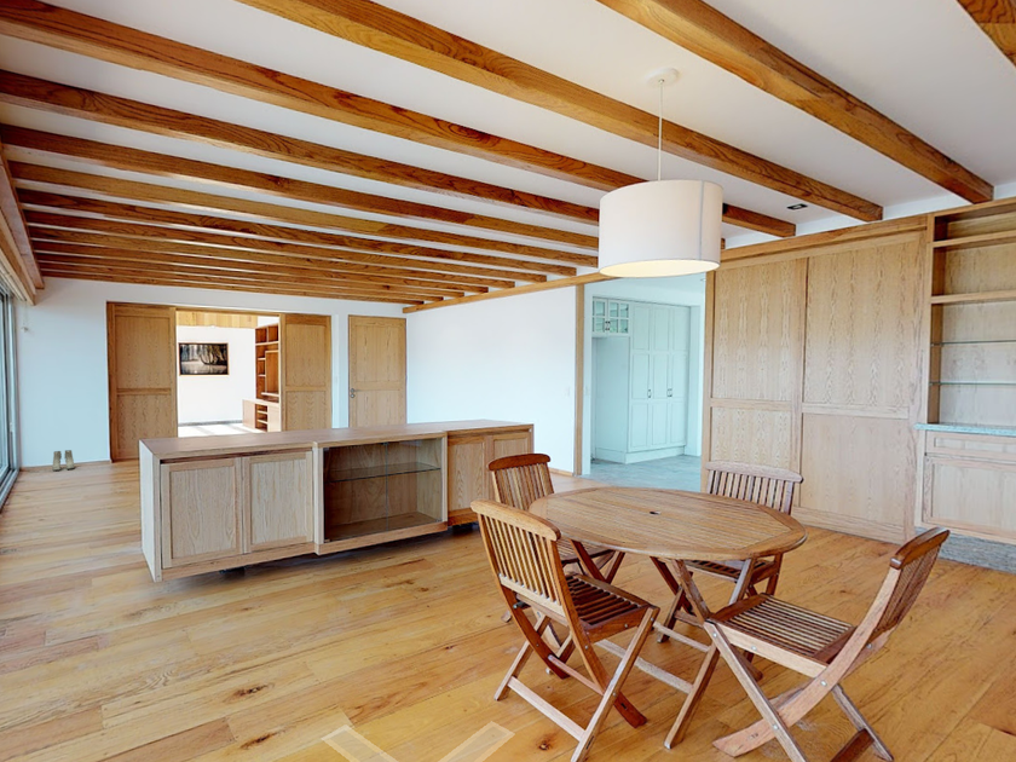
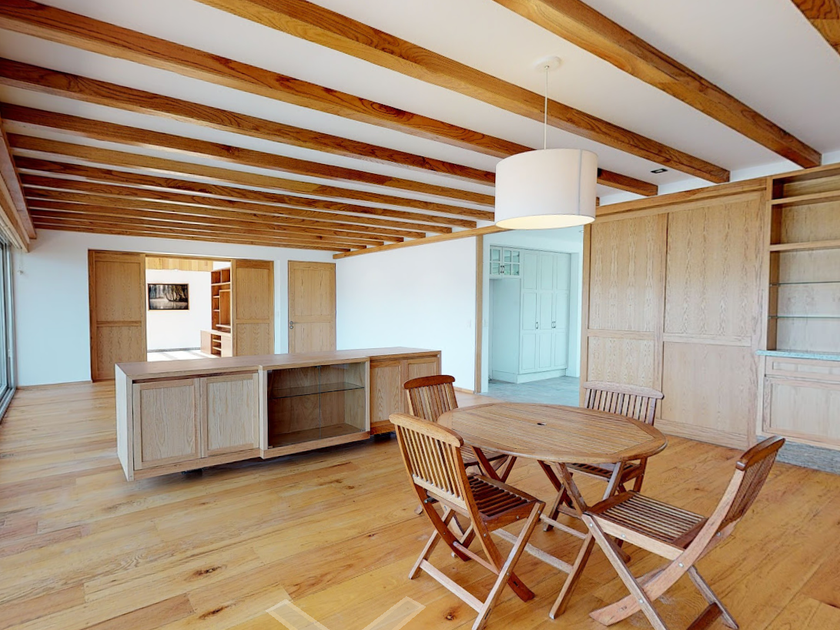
- boots [52,449,75,472]
